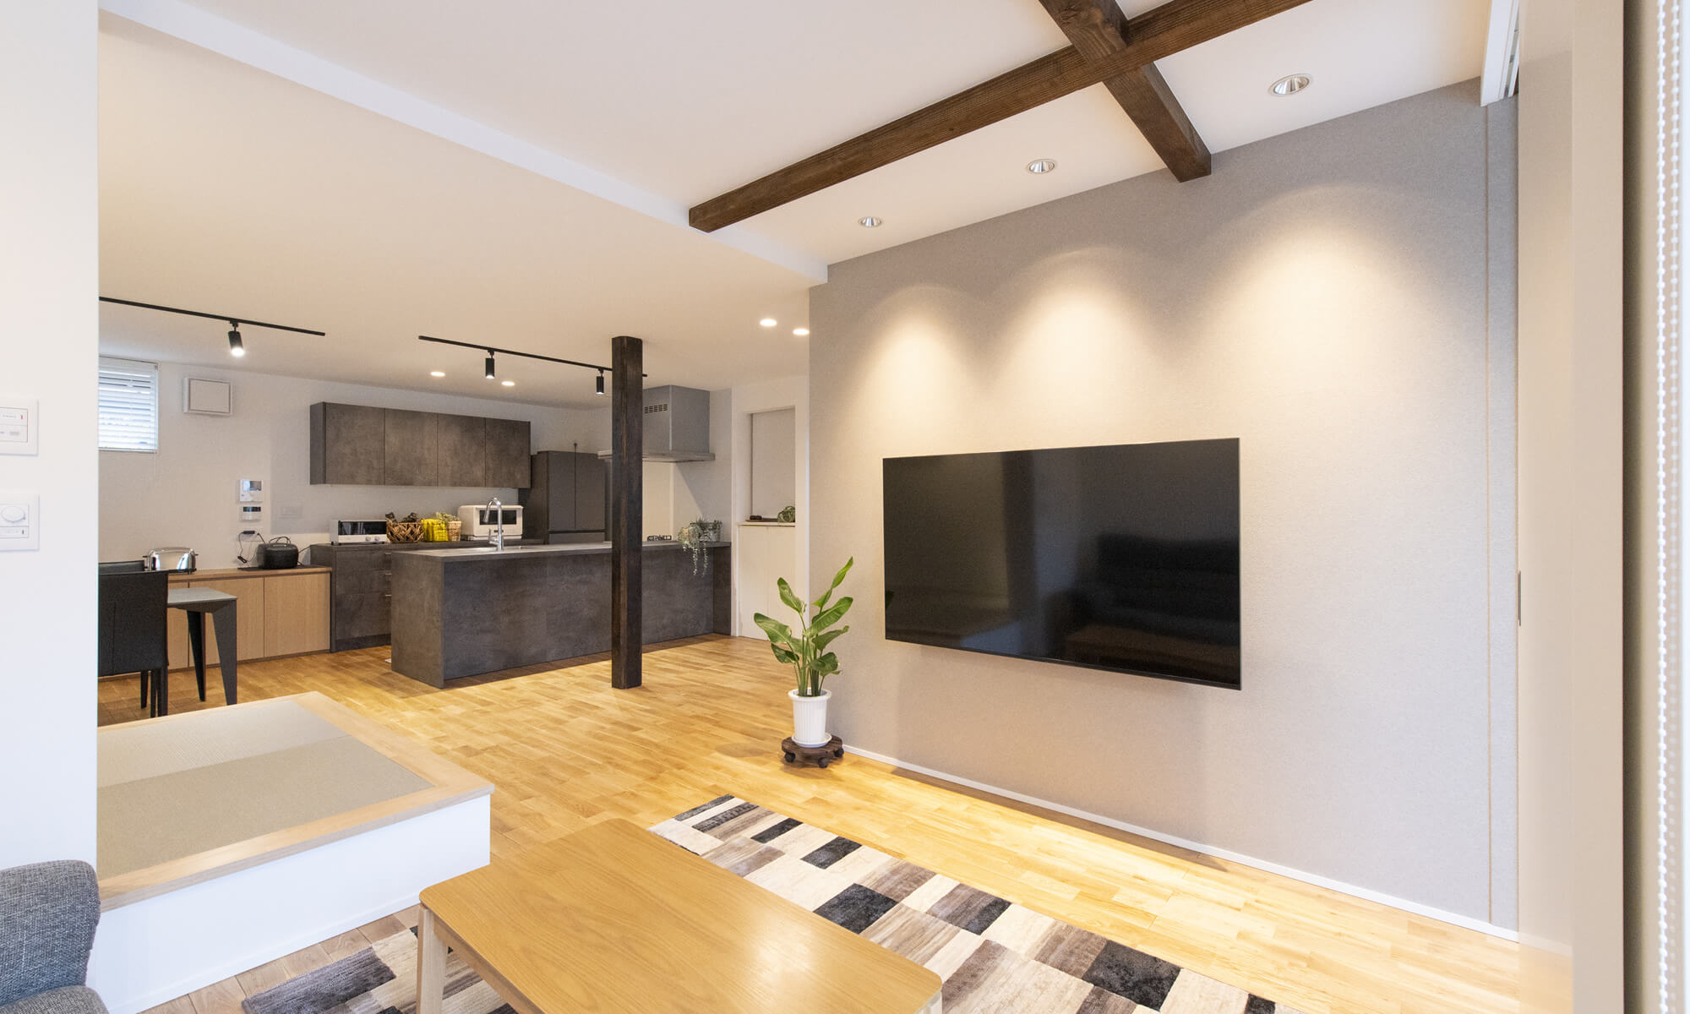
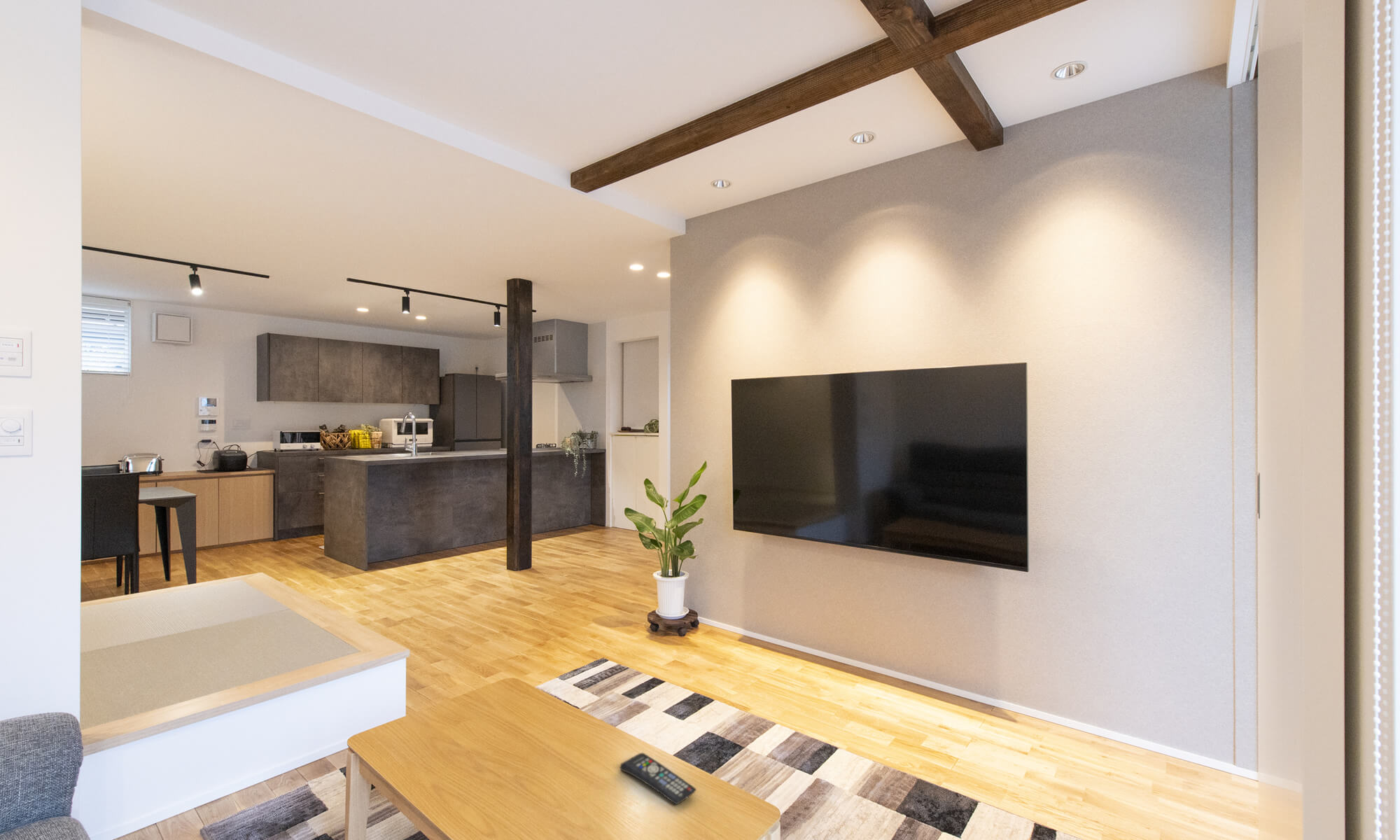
+ remote control [619,752,697,806]
